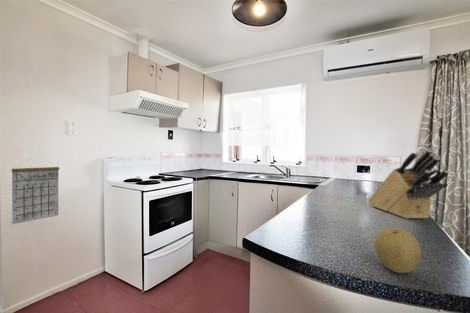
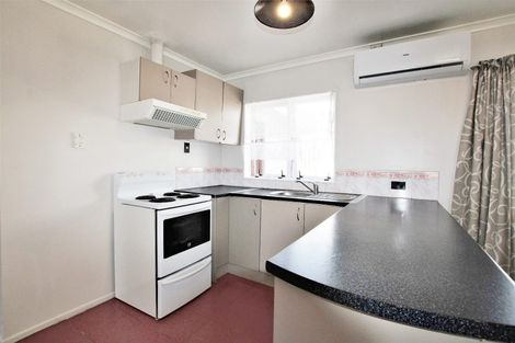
- calendar [11,158,60,225]
- fruit [373,227,422,274]
- knife block [367,148,450,220]
